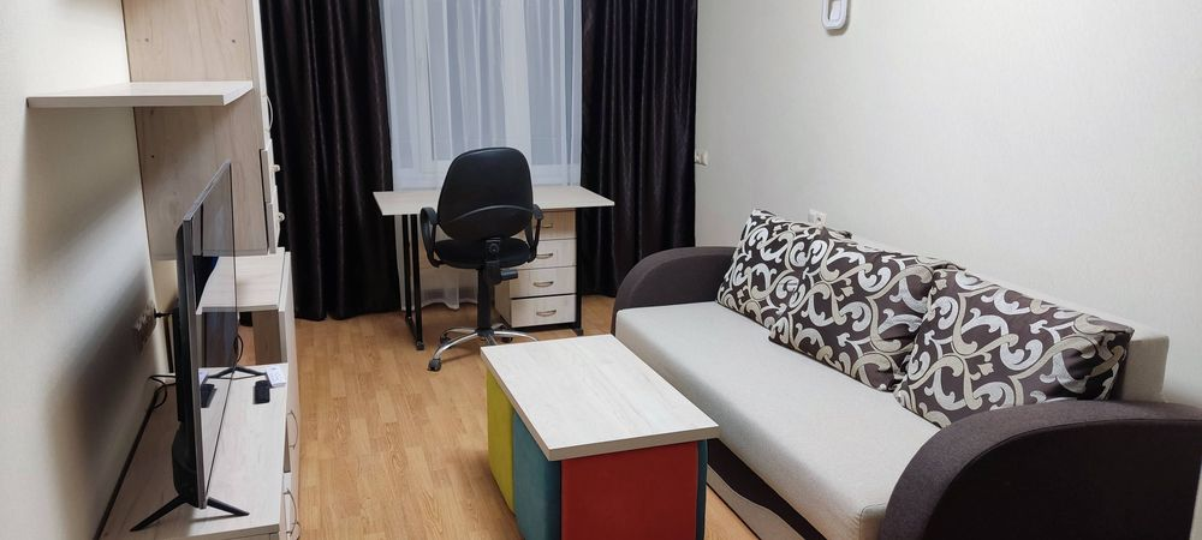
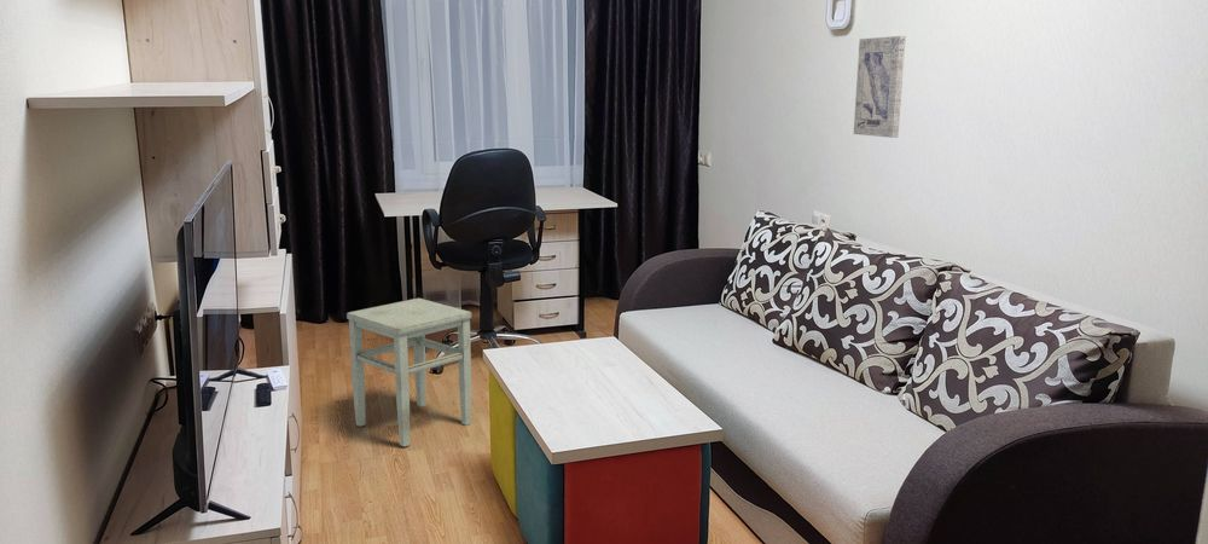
+ stool [345,297,472,447]
+ wall art [853,35,907,139]
